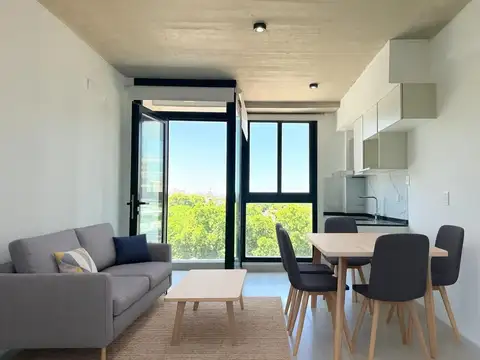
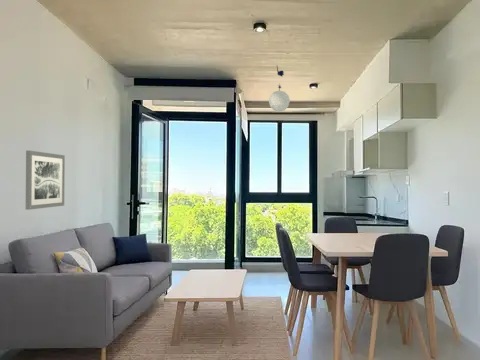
+ wall art [25,150,66,211]
+ pendant lamp [268,66,291,113]
